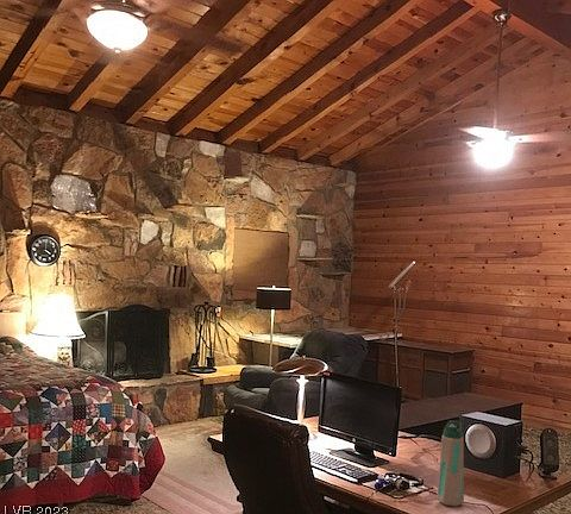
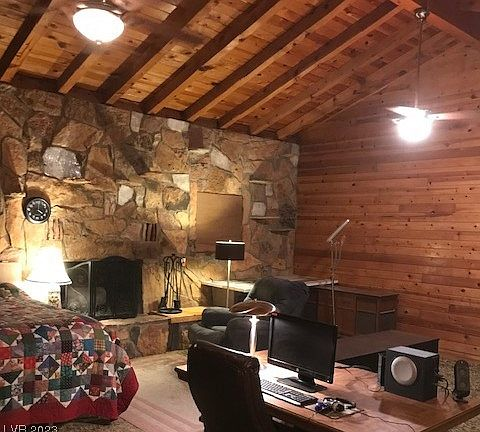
- water bottle [435,420,465,507]
